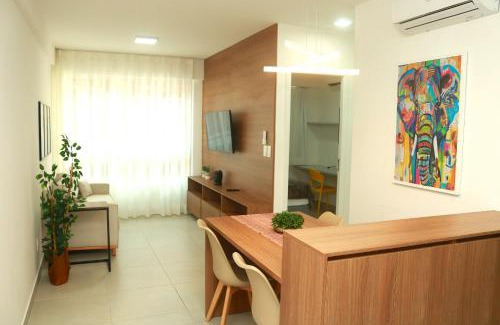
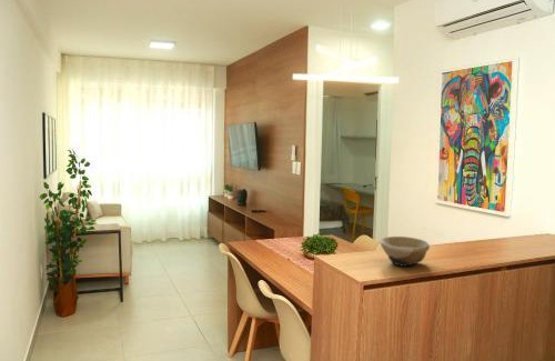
+ bowl [379,235,431,268]
